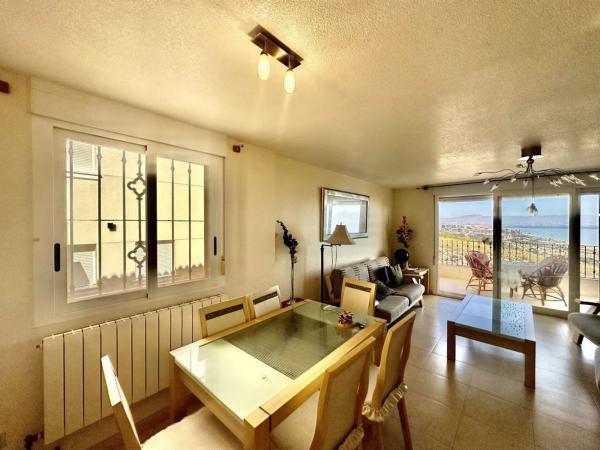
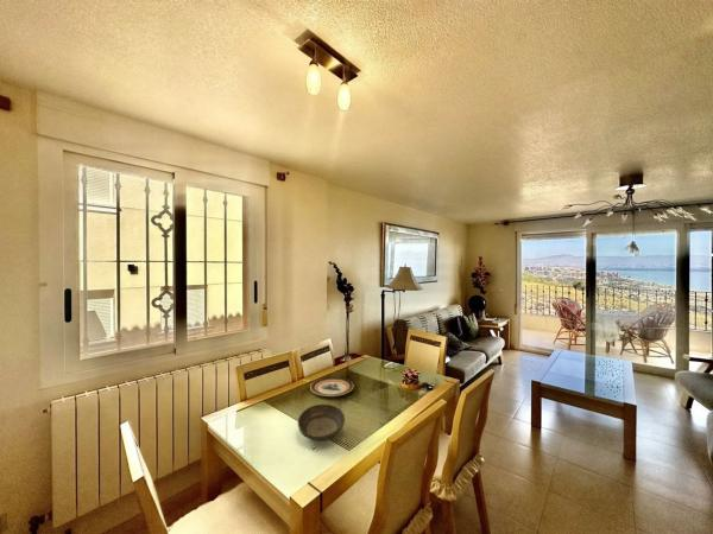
+ bowl [297,403,346,443]
+ plate [309,376,354,398]
